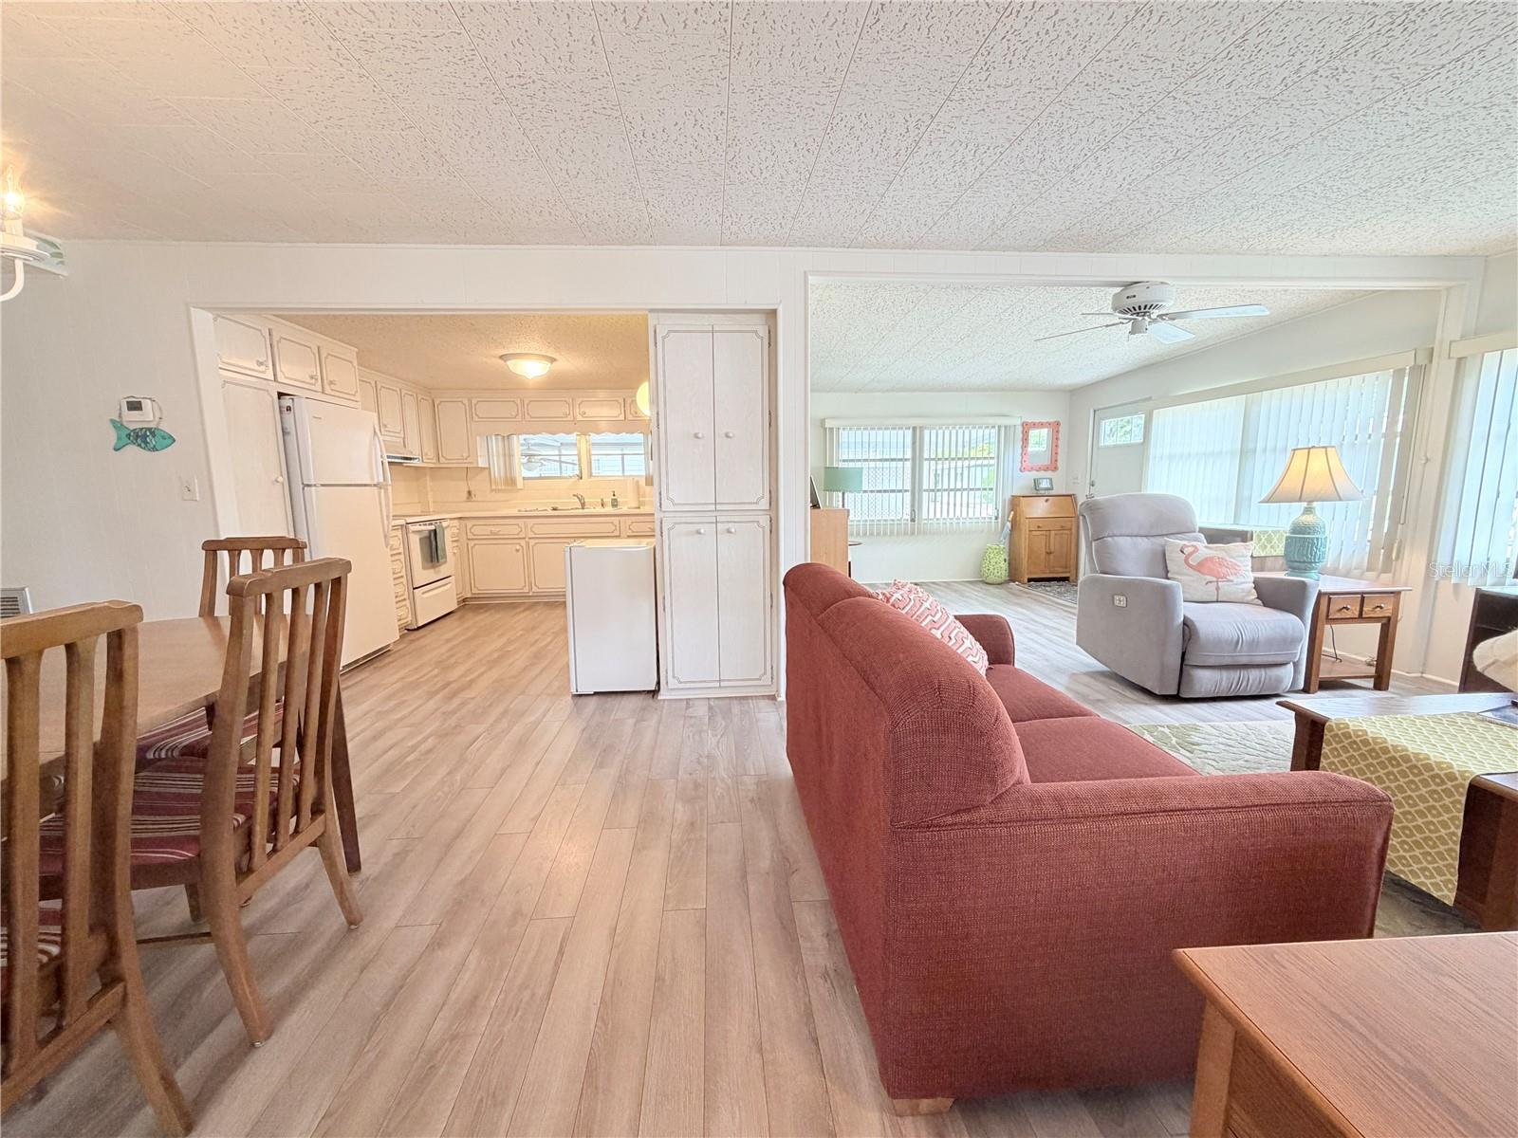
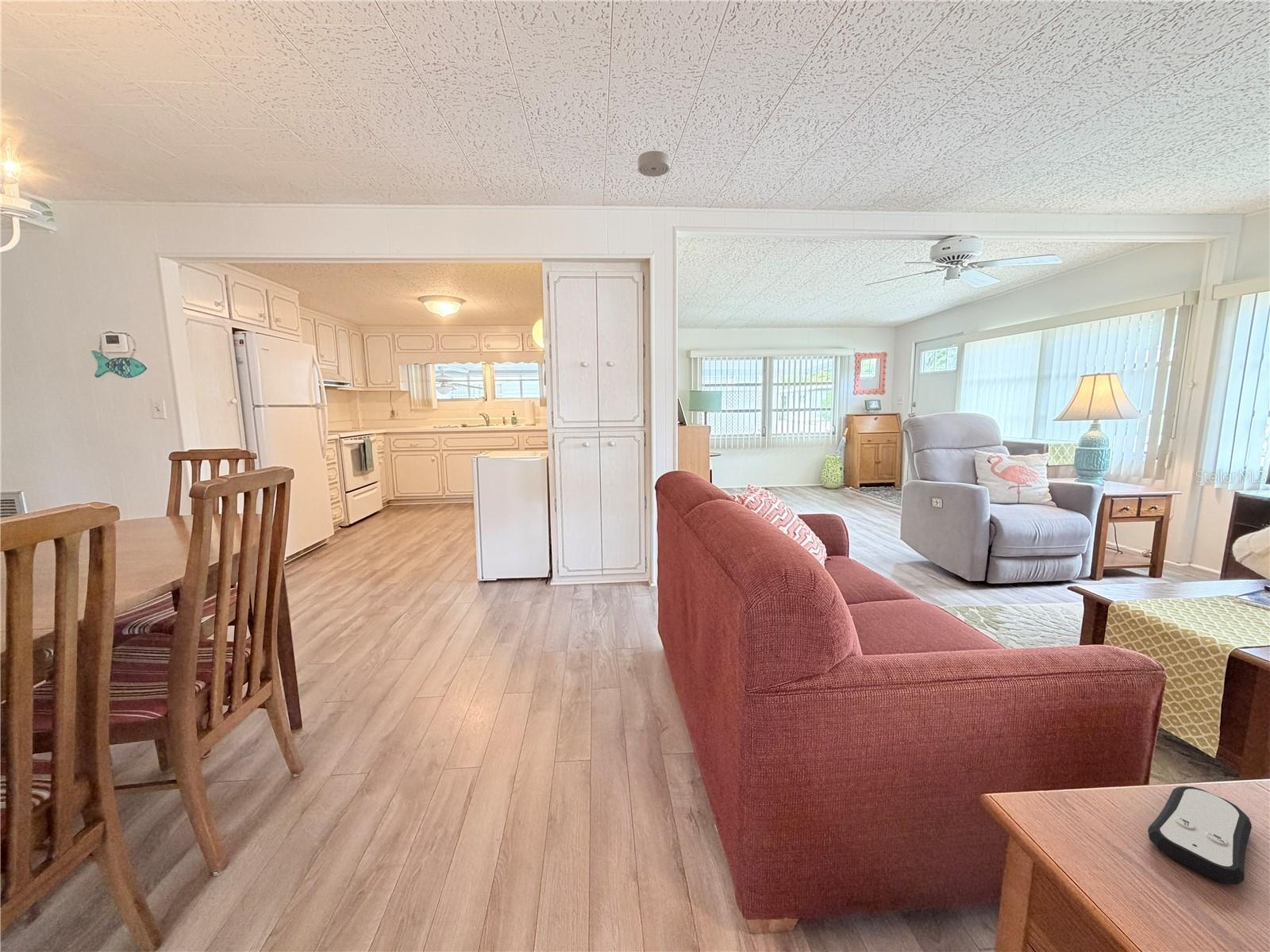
+ smoke detector [637,150,671,178]
+ remote control [1147,785,1253,885]
